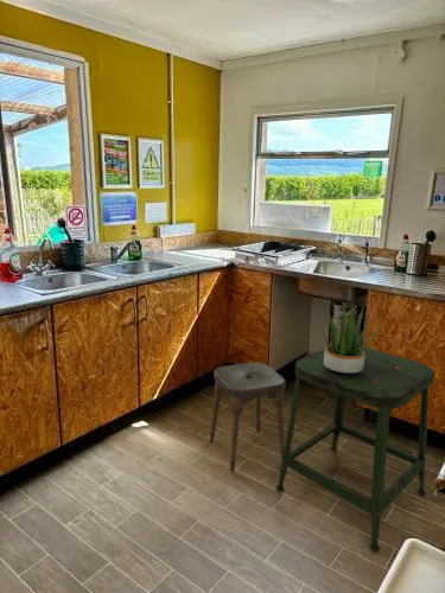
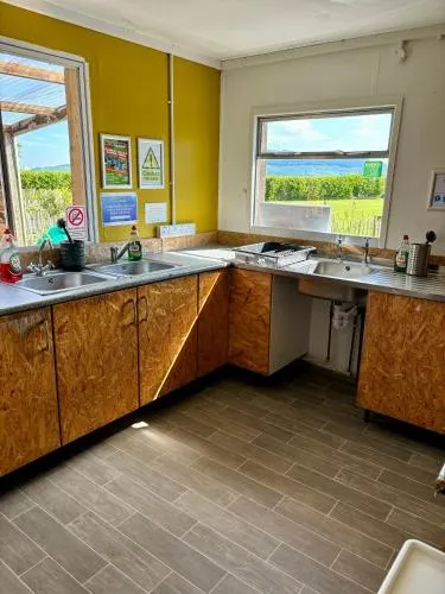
- stool [209,362,286,473]
- stool [275,345,436,553]
- potted plant [309,305,387,375]
